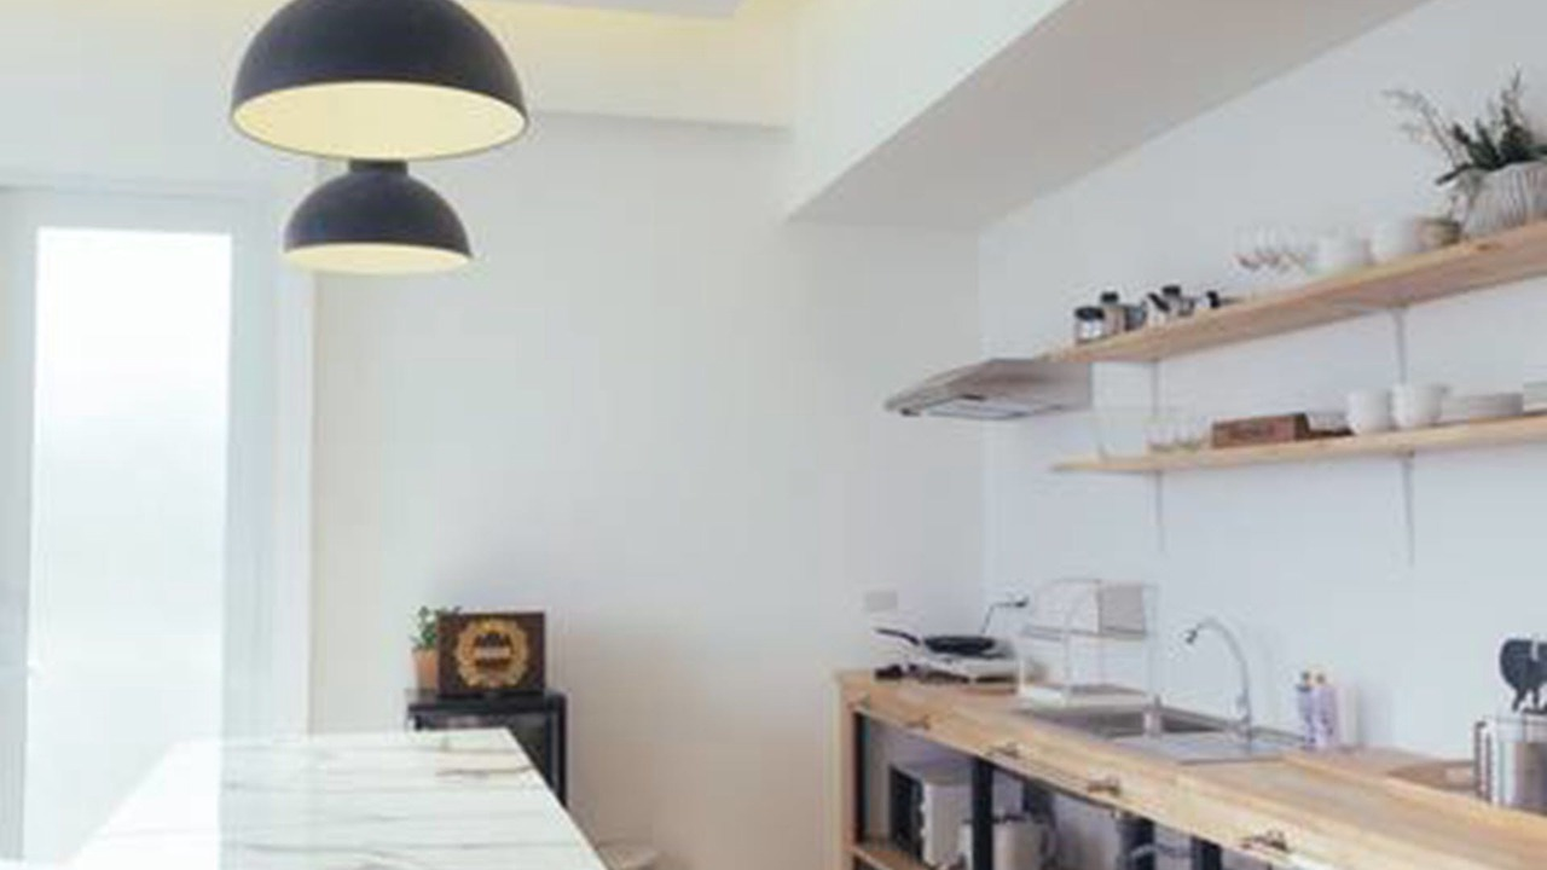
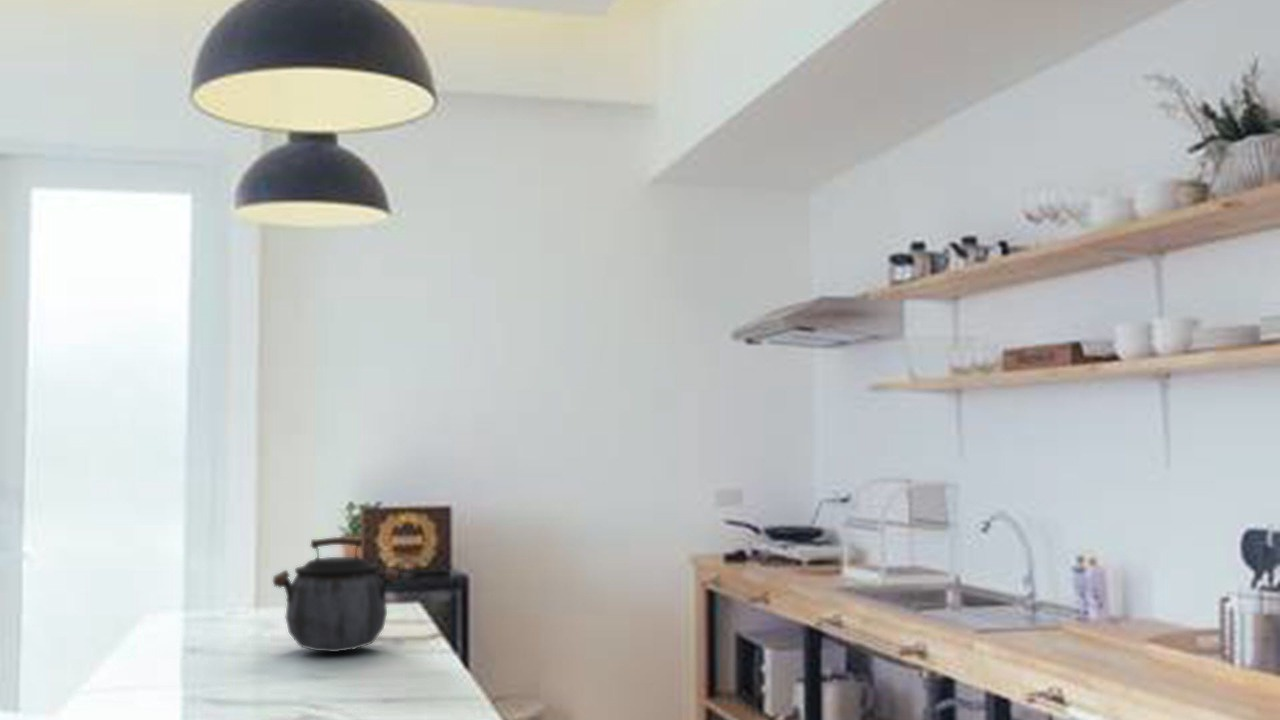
+ kettle [271,536,400,653]
